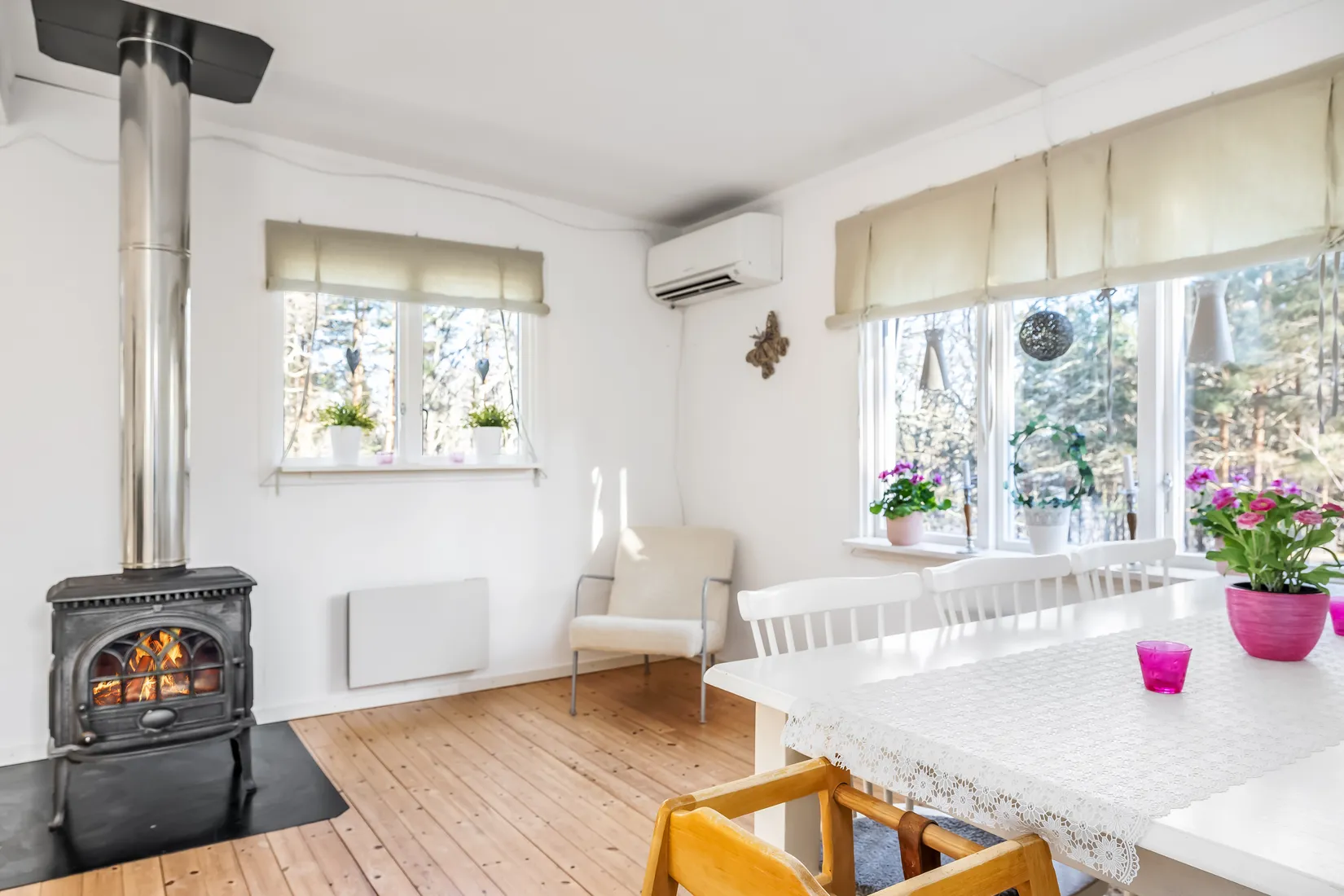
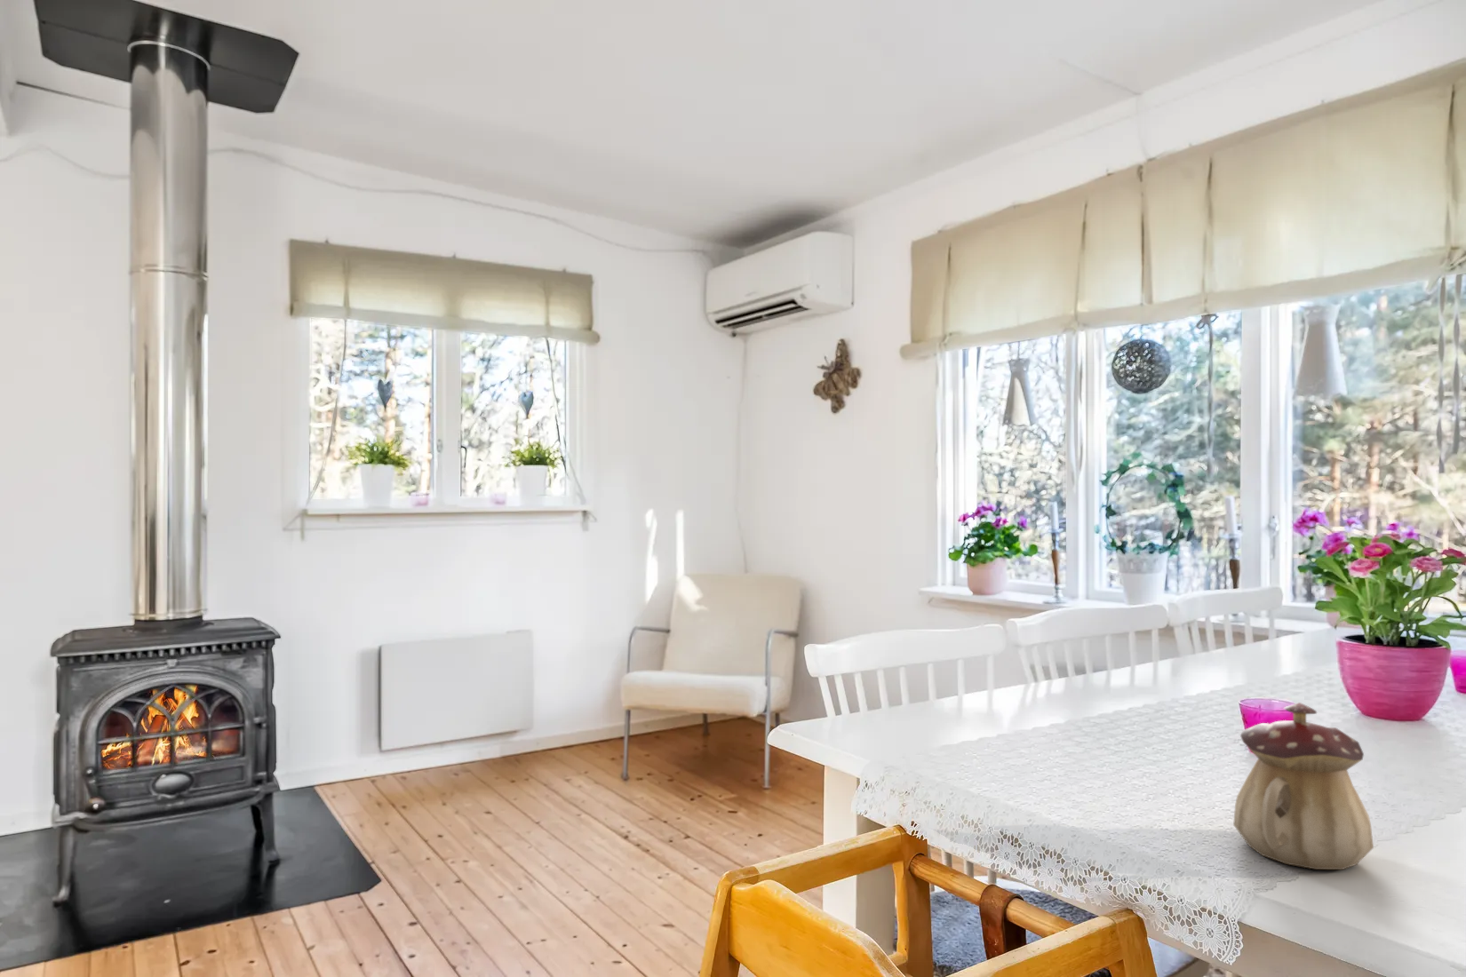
+ teapot [1233,701,1374,870]
